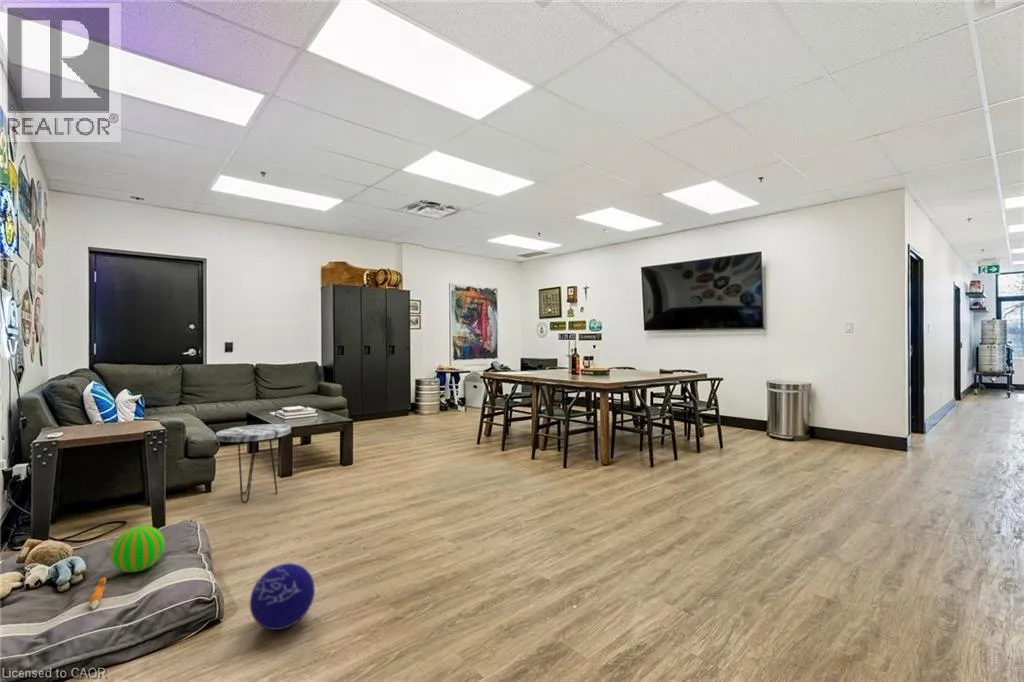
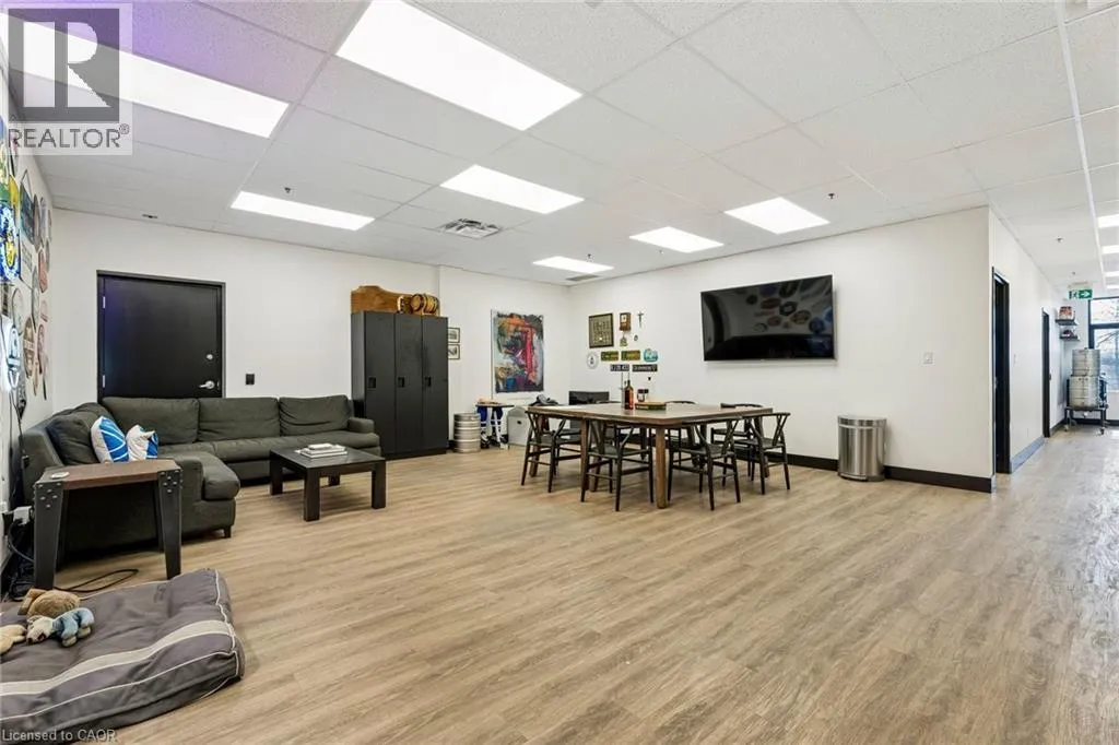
- toy ball [109,525,166,573]
- side table [215,423,292,504]
- dog toy [88,576,107,610]
- ball [249,562,316,631]
